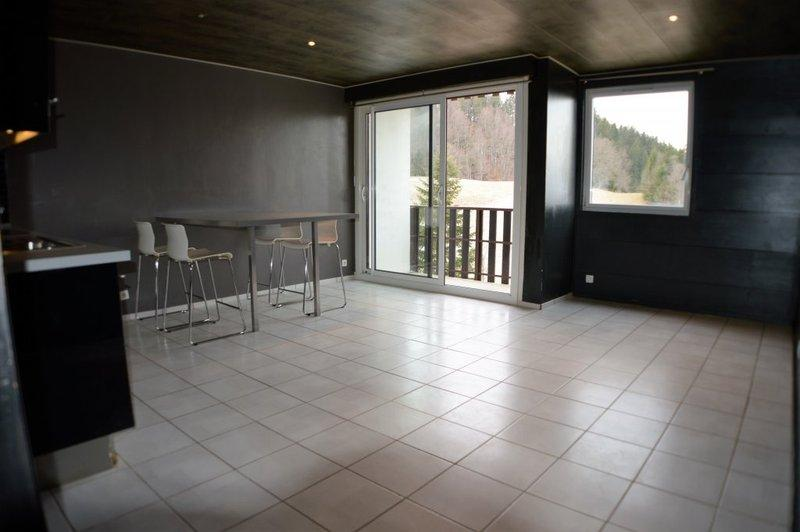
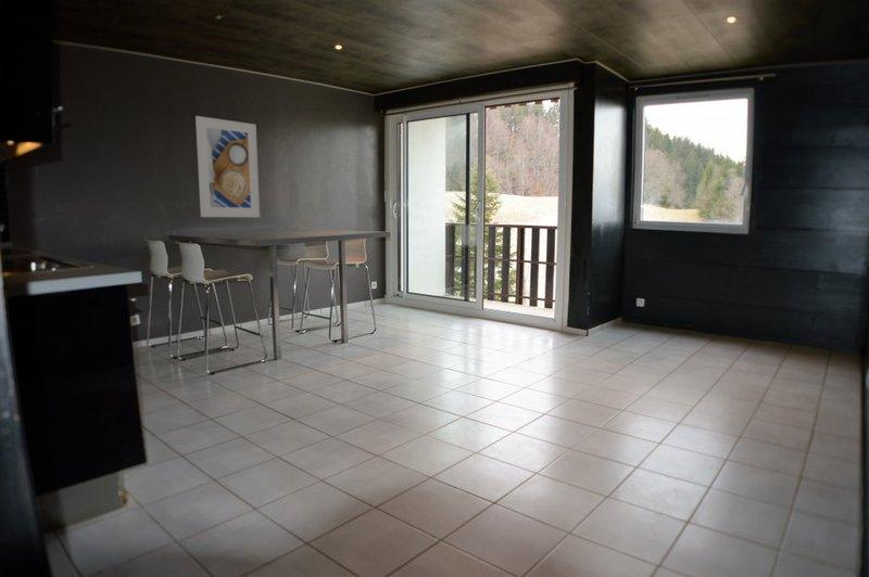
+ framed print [194,115,261,218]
